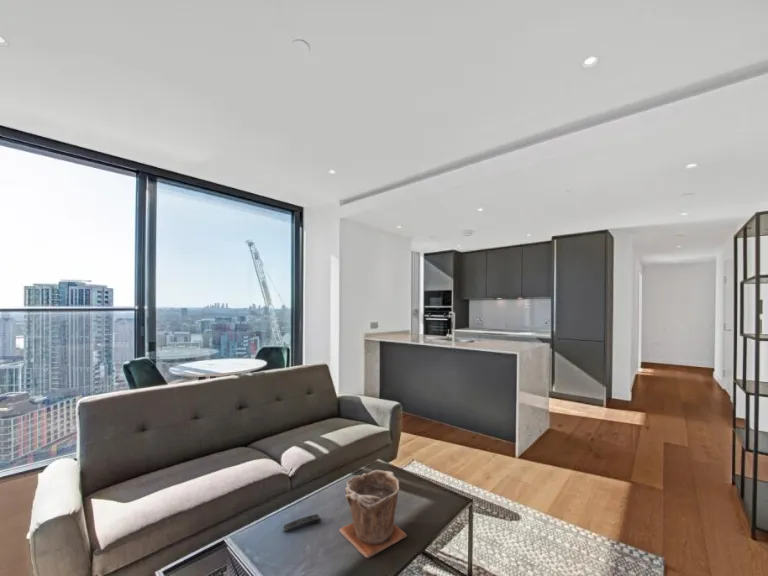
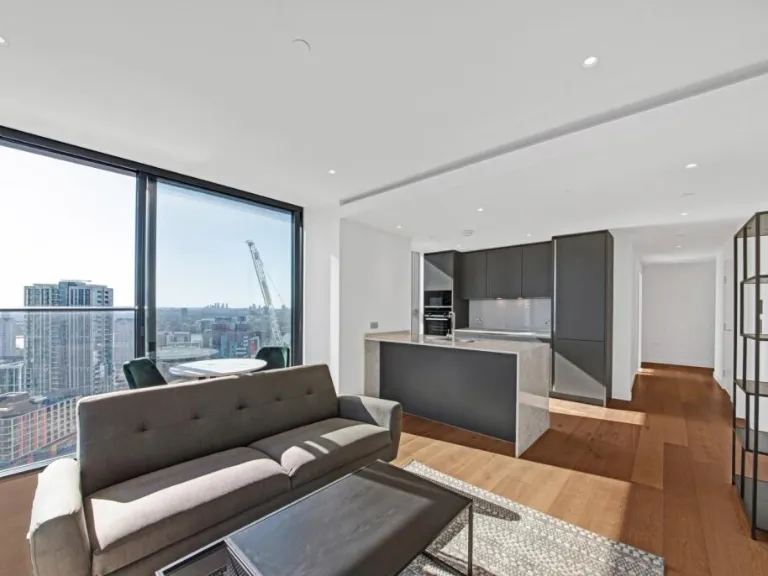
- plant pot [338,469,408,559]
- remote control [281,513,322,532]
